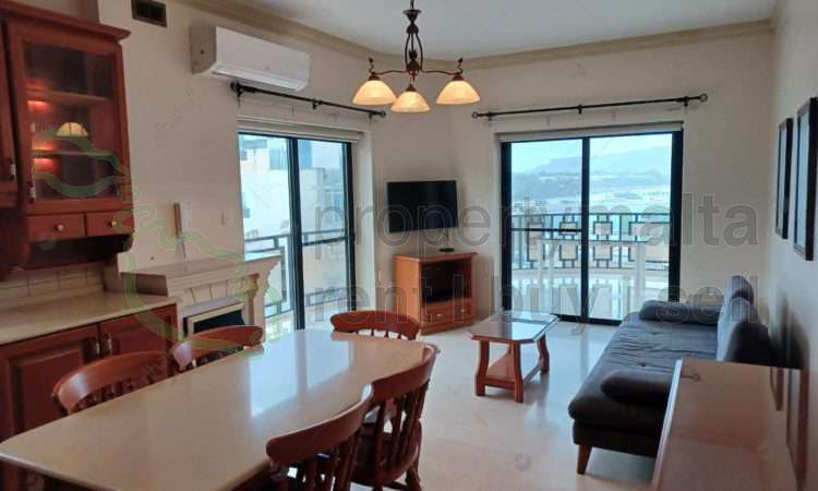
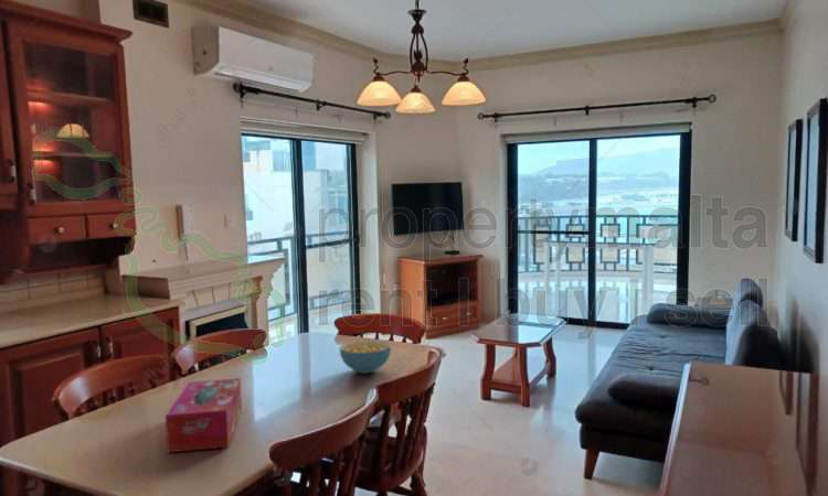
+ tissue box [164,377,243,454]
+ cereal bowl [339,339,392,375]
